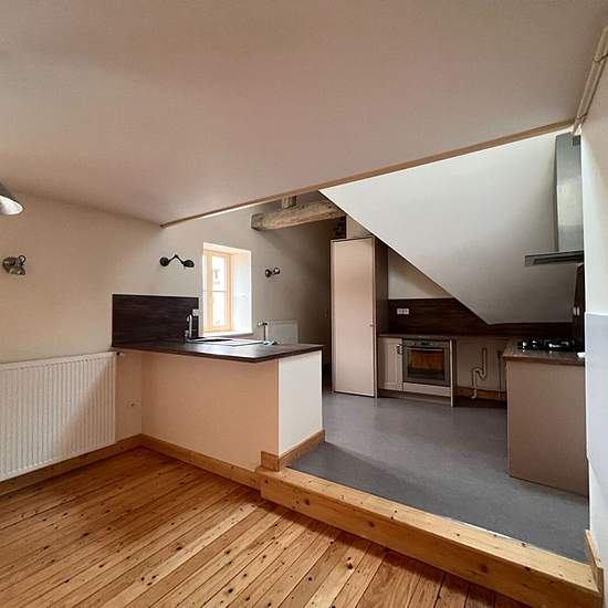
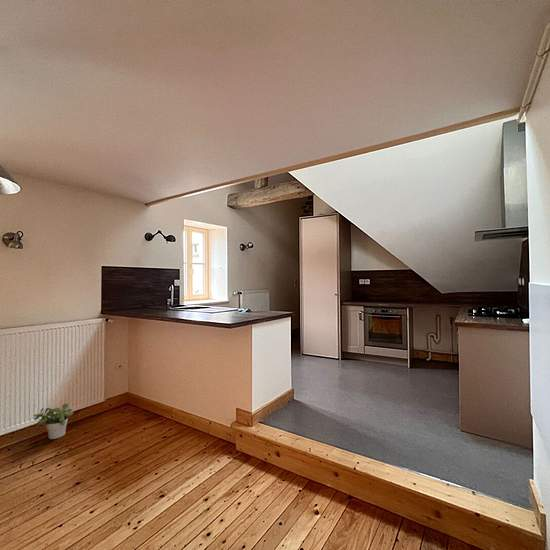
+ potted plant [33,402,74,440]
